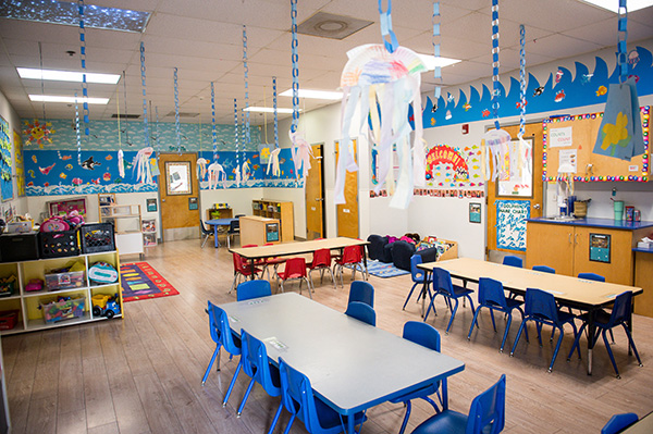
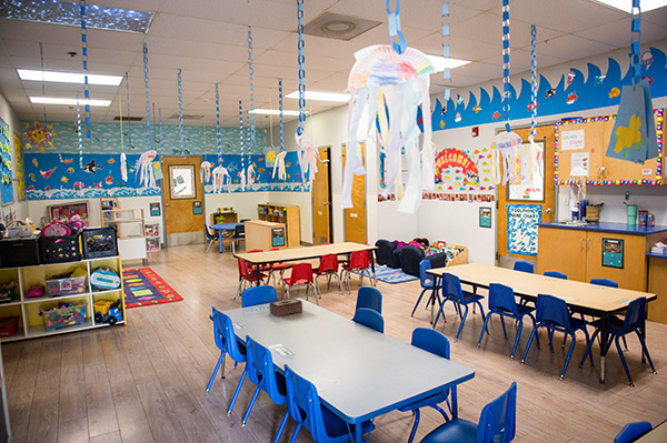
+ tissue box [268,296,303,318]
